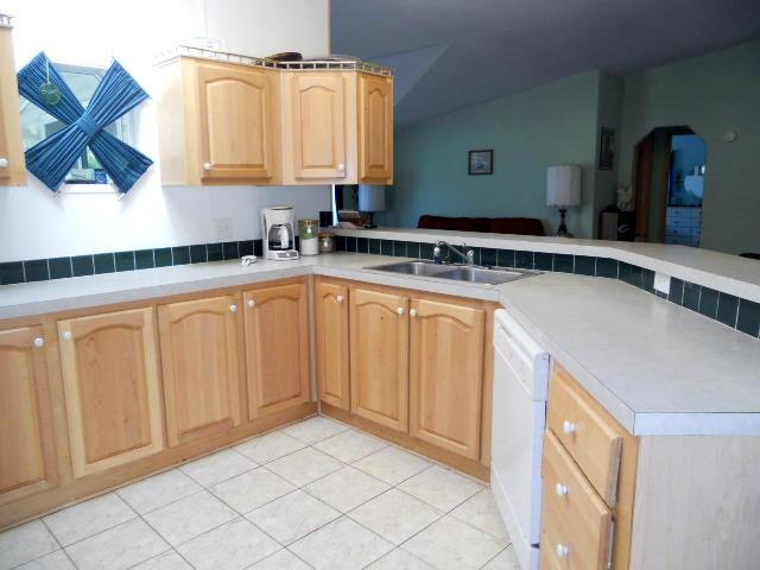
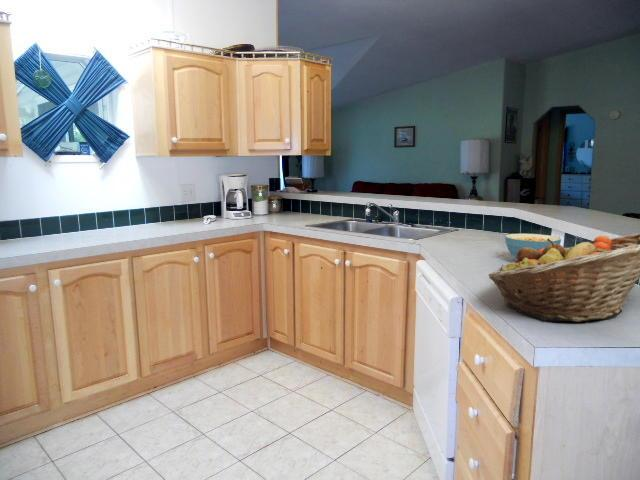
+ fruit basket [488,233,640,323]
+ cereal bowl [504,233,562,259]
